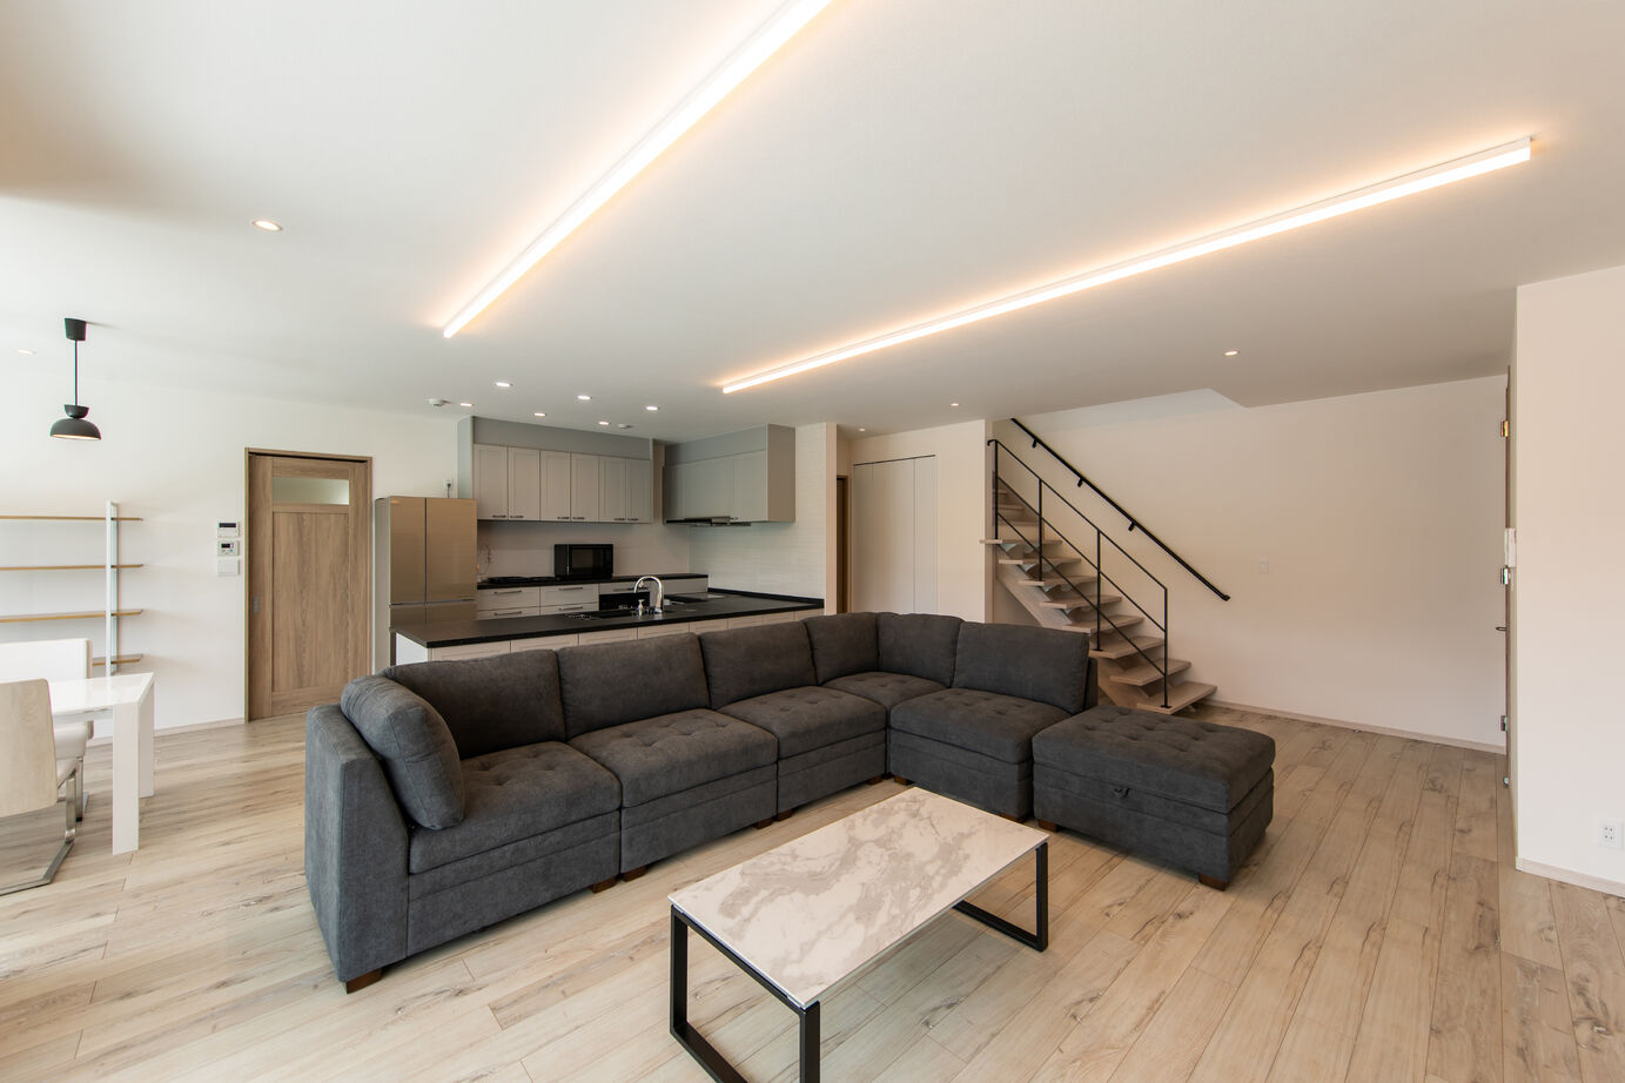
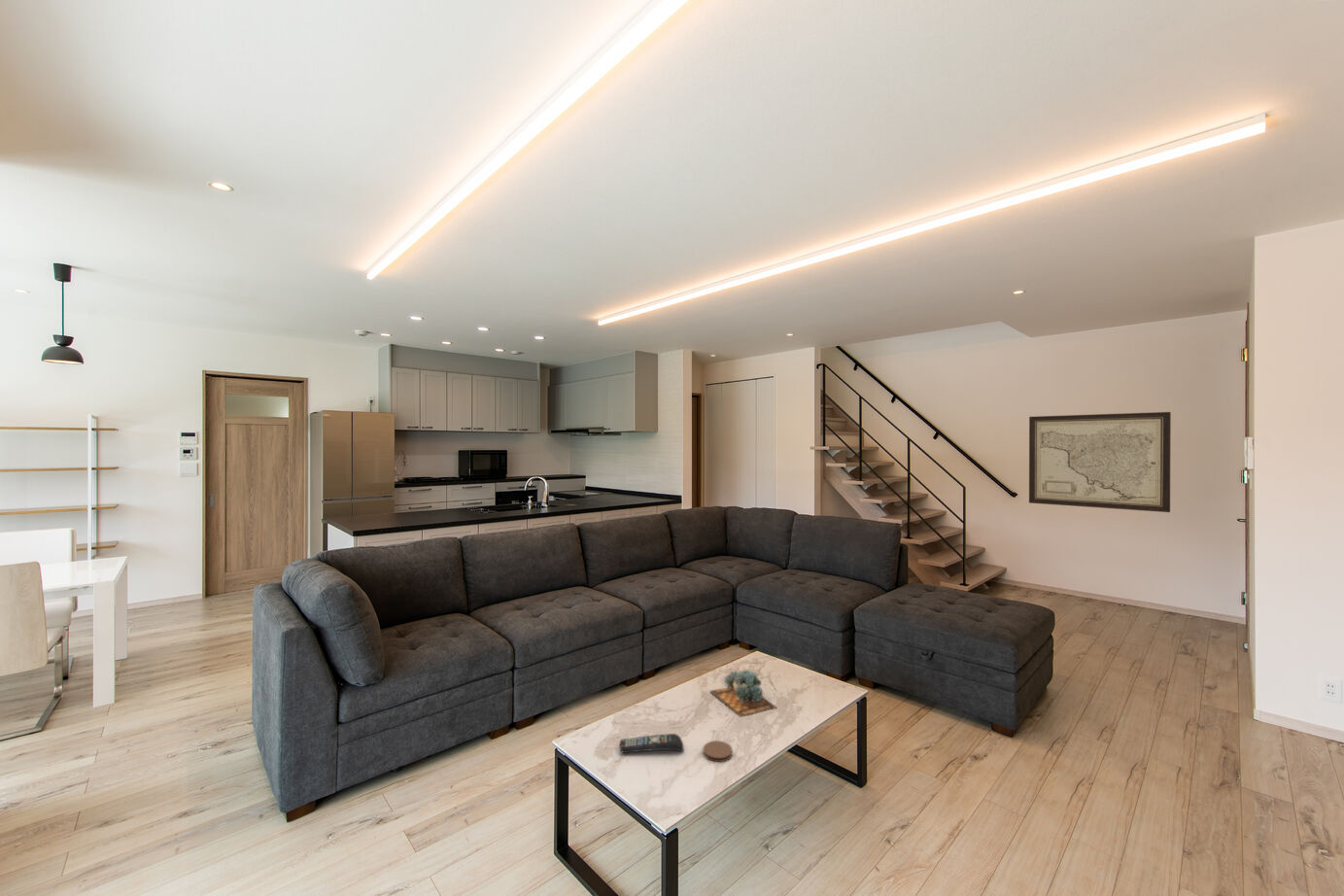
+ wall art [1028,411,1172,513]
+ remote control [618,733,685,754]
+ succulent plant [709,669,778,718]
+ coaster [703,740,733,763]
